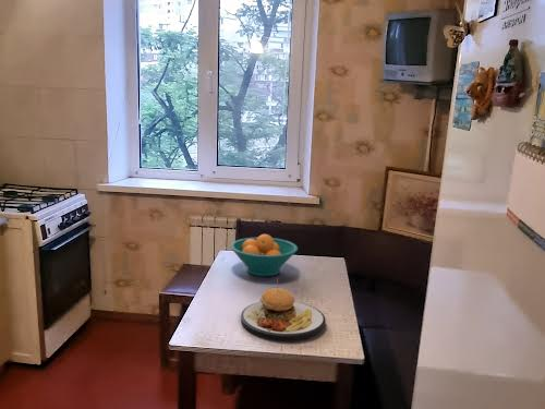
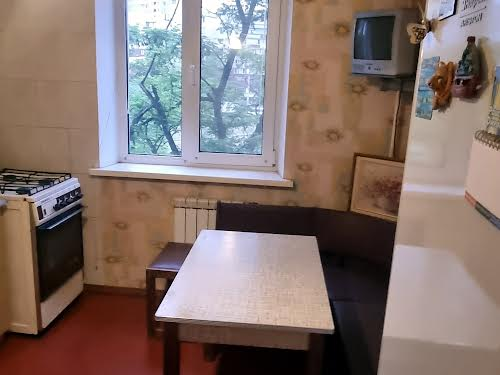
- fruit bowl [230,233,299,277]
- plate [240,277,327,341]
